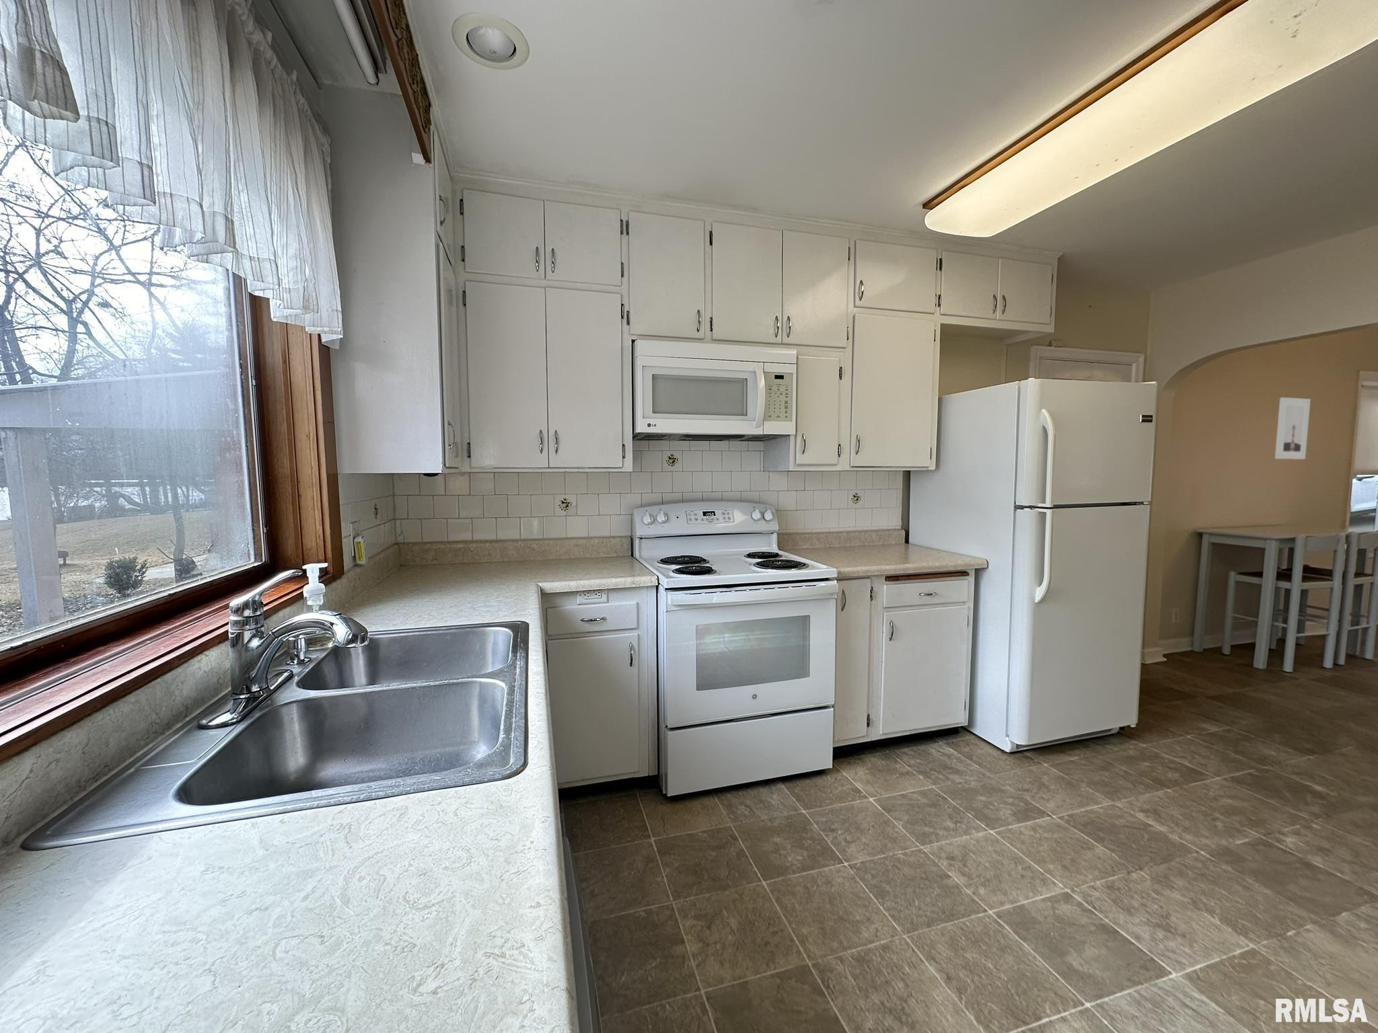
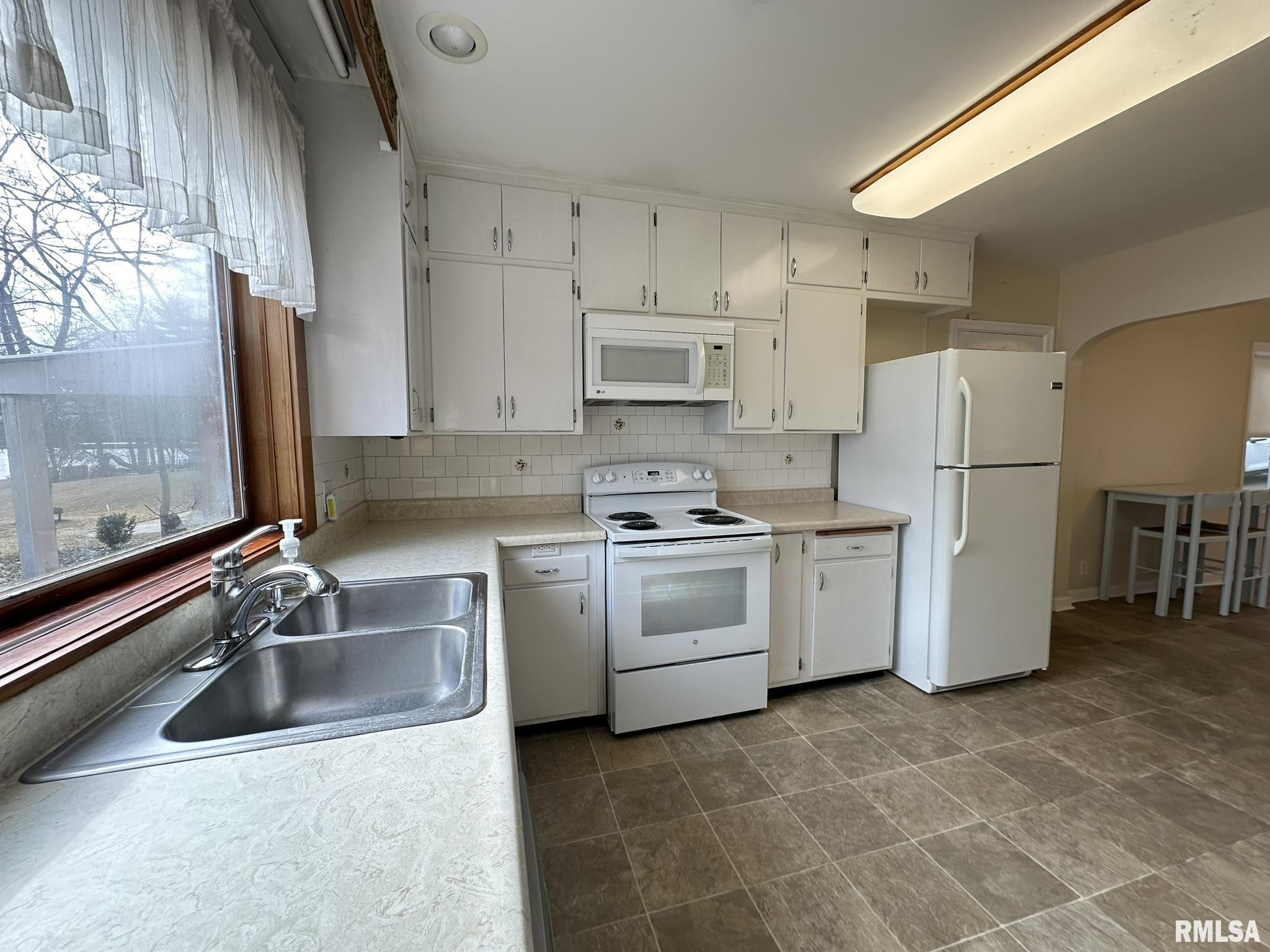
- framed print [1275,397,1312,460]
